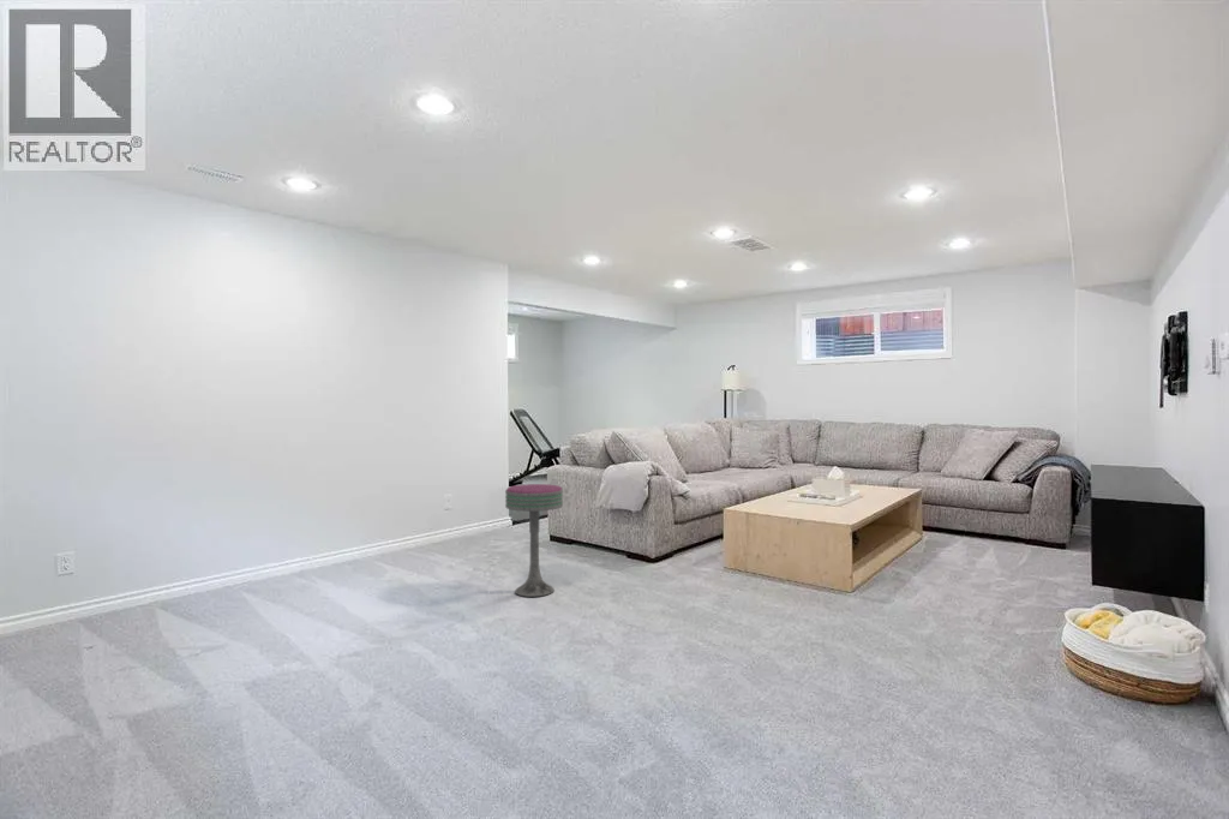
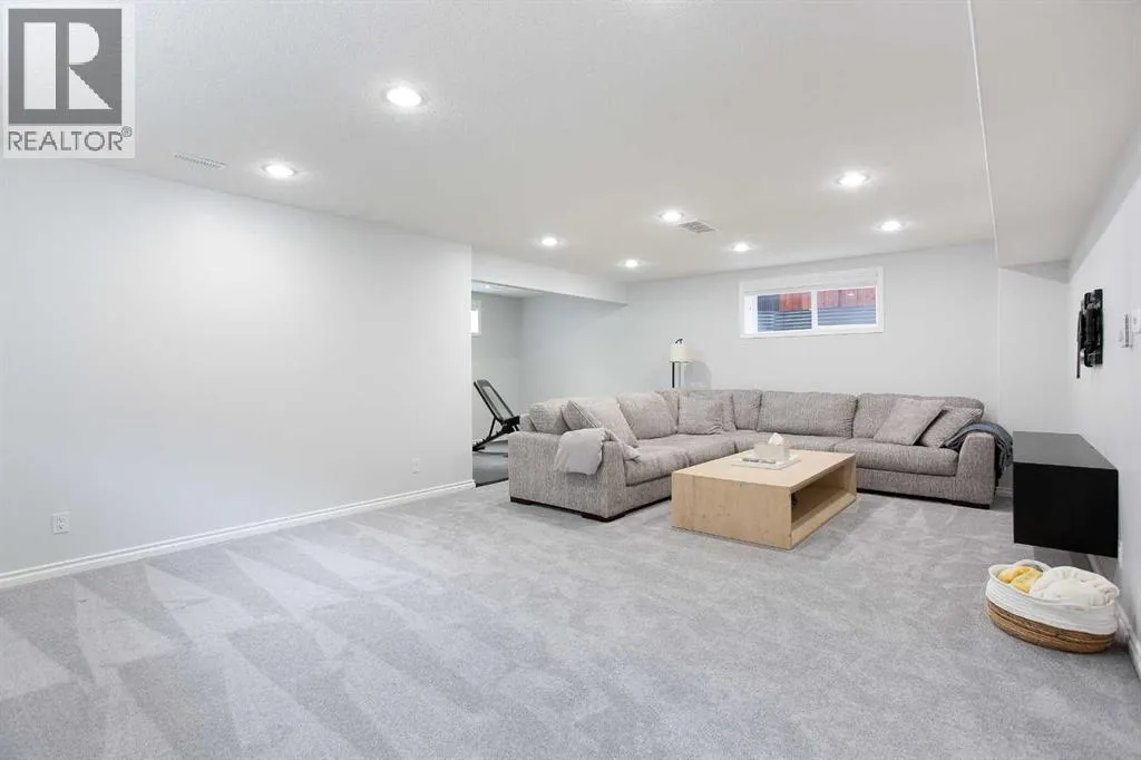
- bar stool [504,483,564,598]
